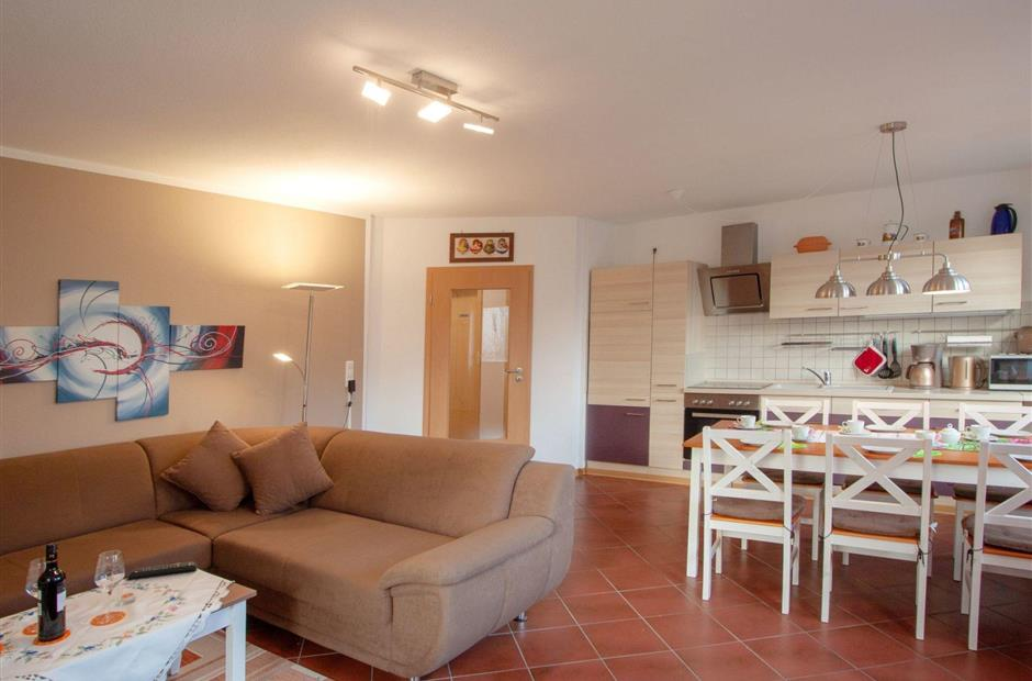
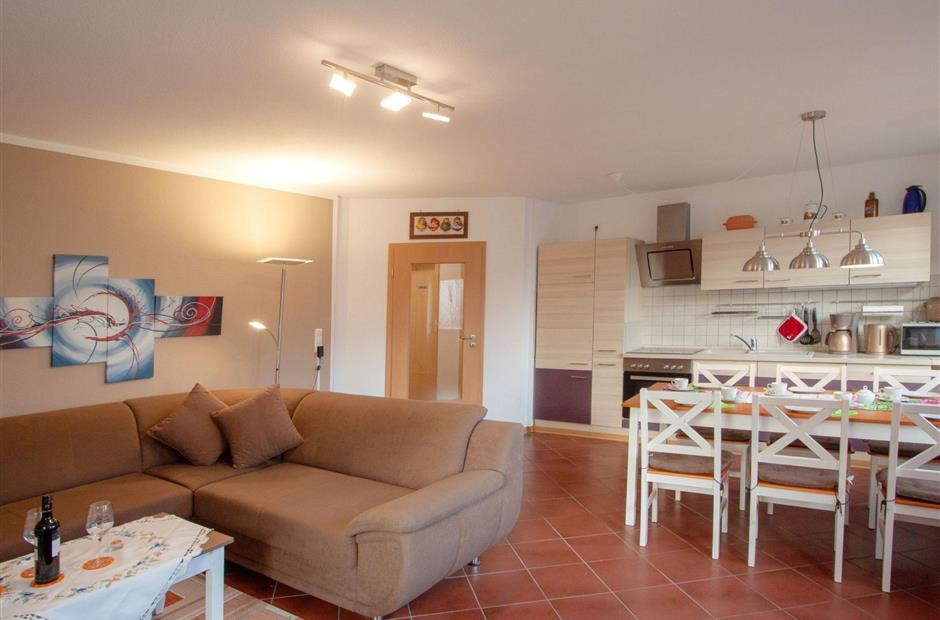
- remote control [126,560,198,580]
